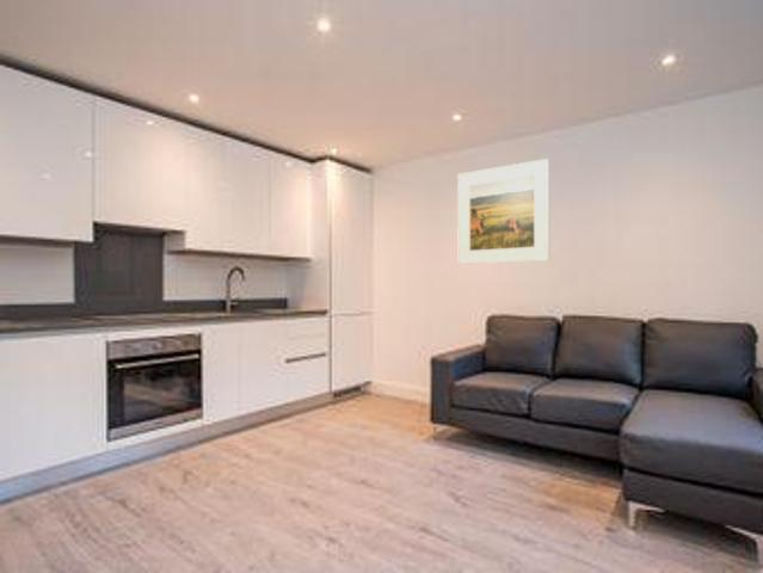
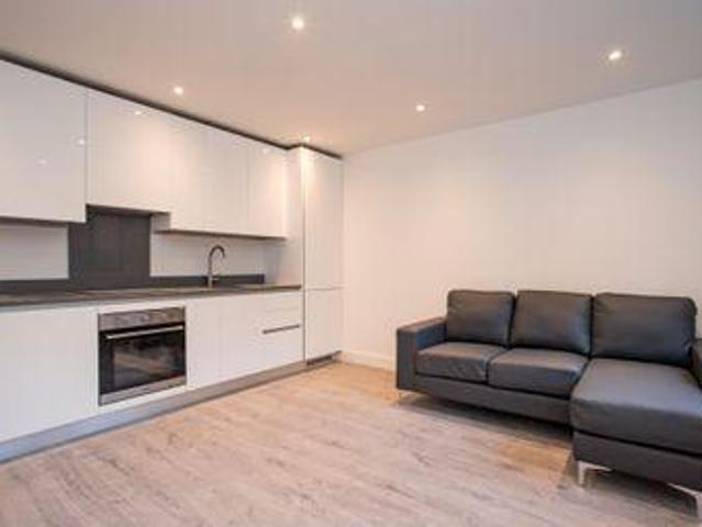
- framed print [456,158,550,265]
